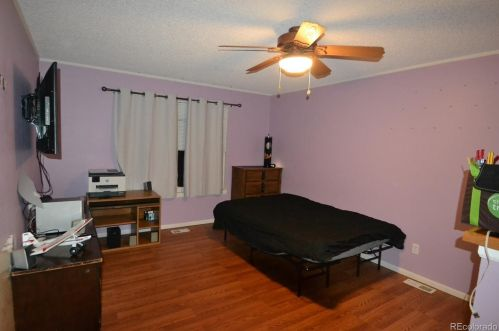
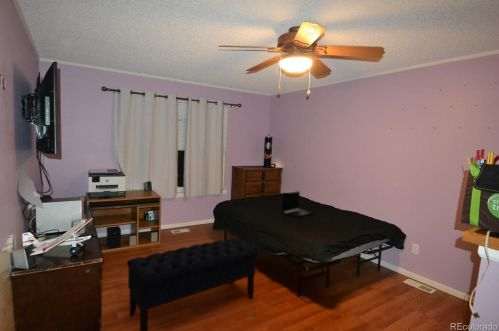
+ bench [126,237,258,331]
+ laptop [281,190,315,218]
